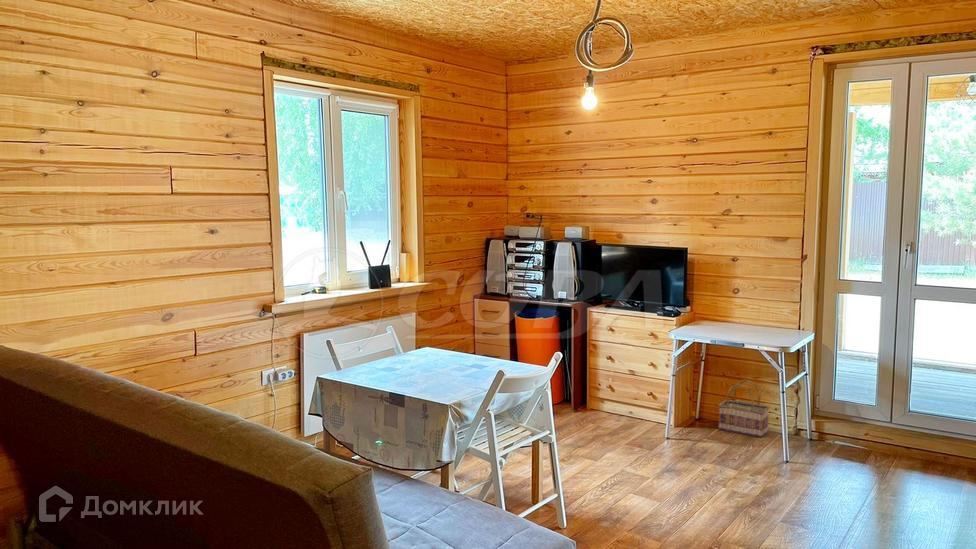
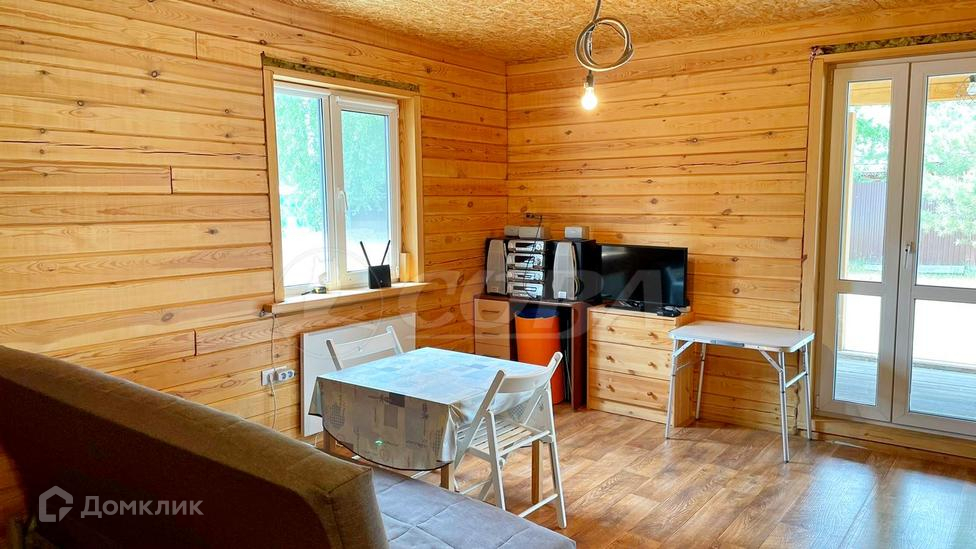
- basket [717,379,771,438]
